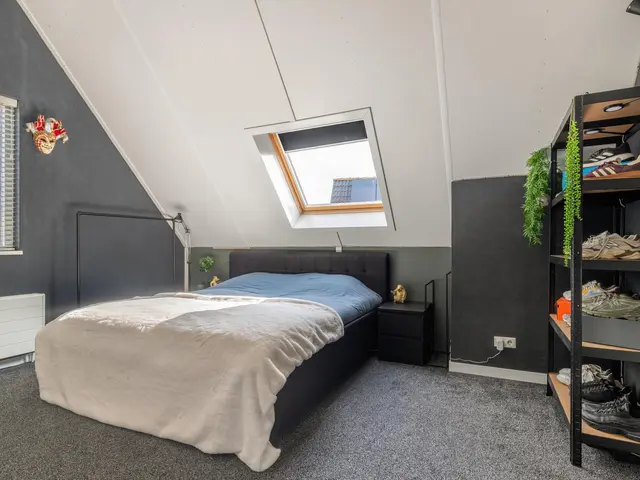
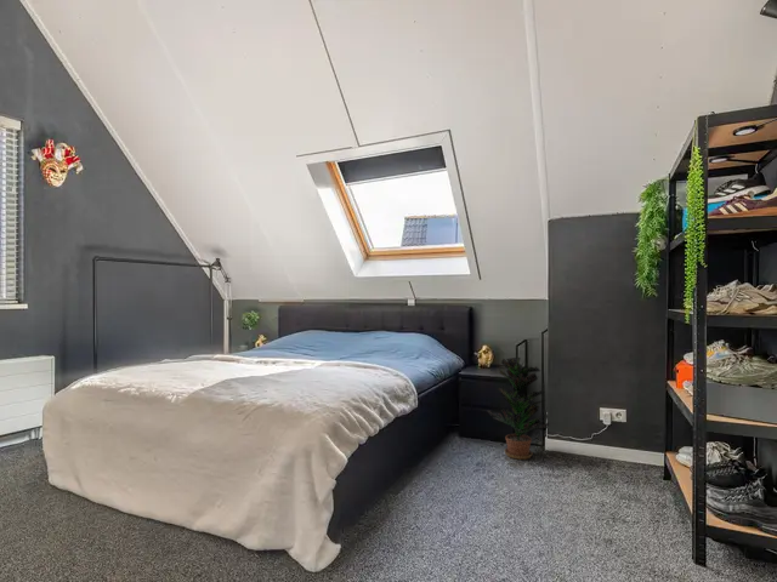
+ potted plant [486,356,550,461]
